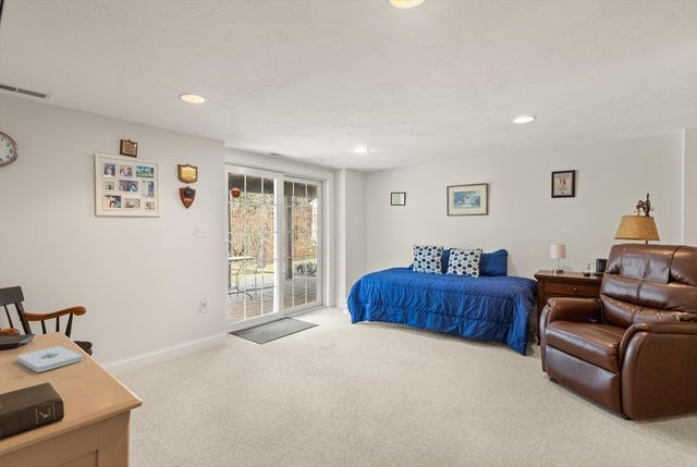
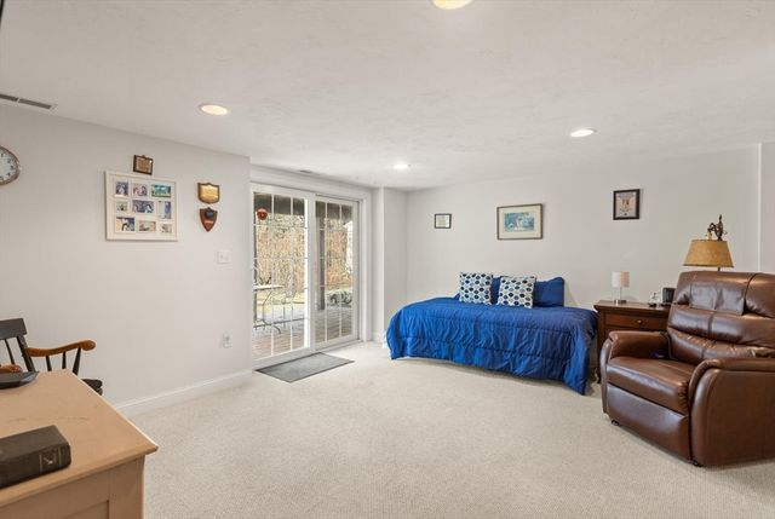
- notepad [16,345,84,373]
